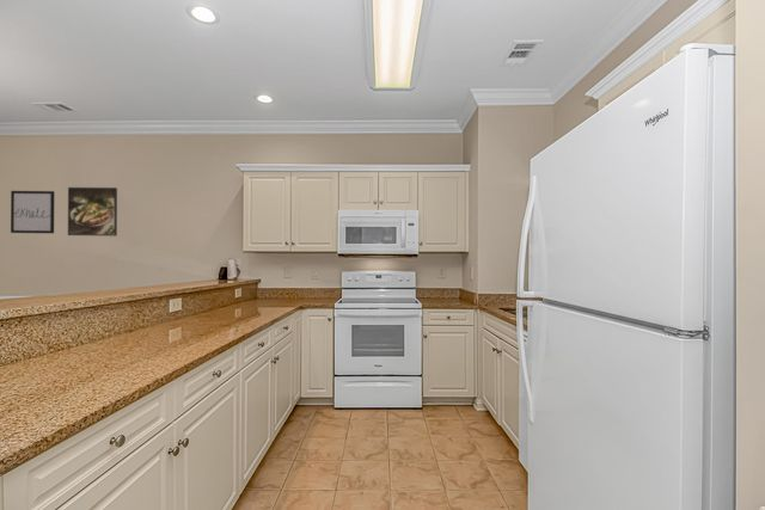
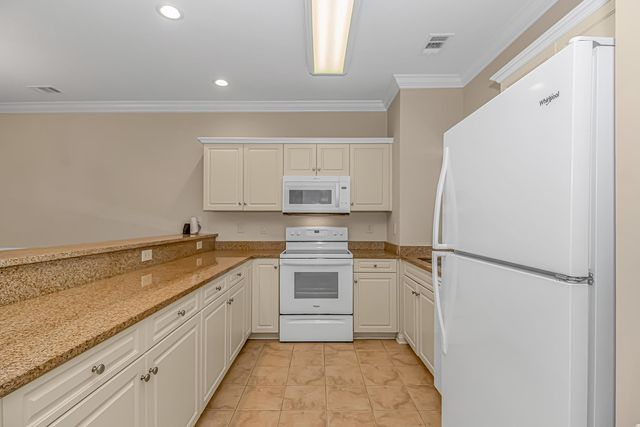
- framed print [67,186,118,236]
- wall art [10,190,55,234]
